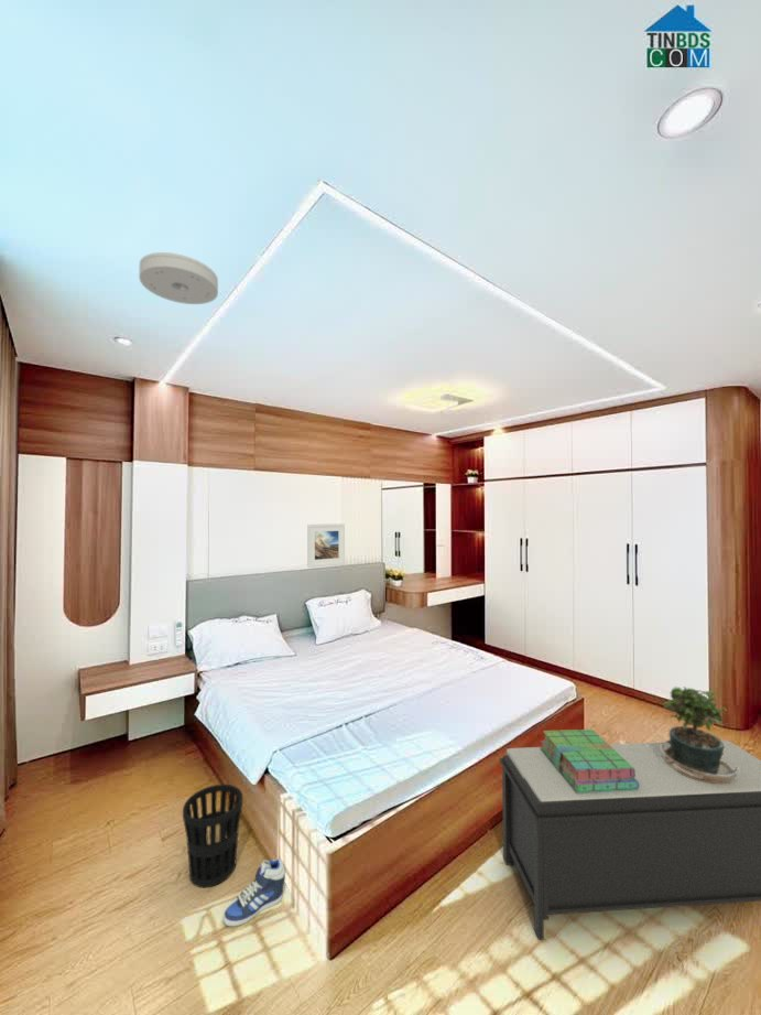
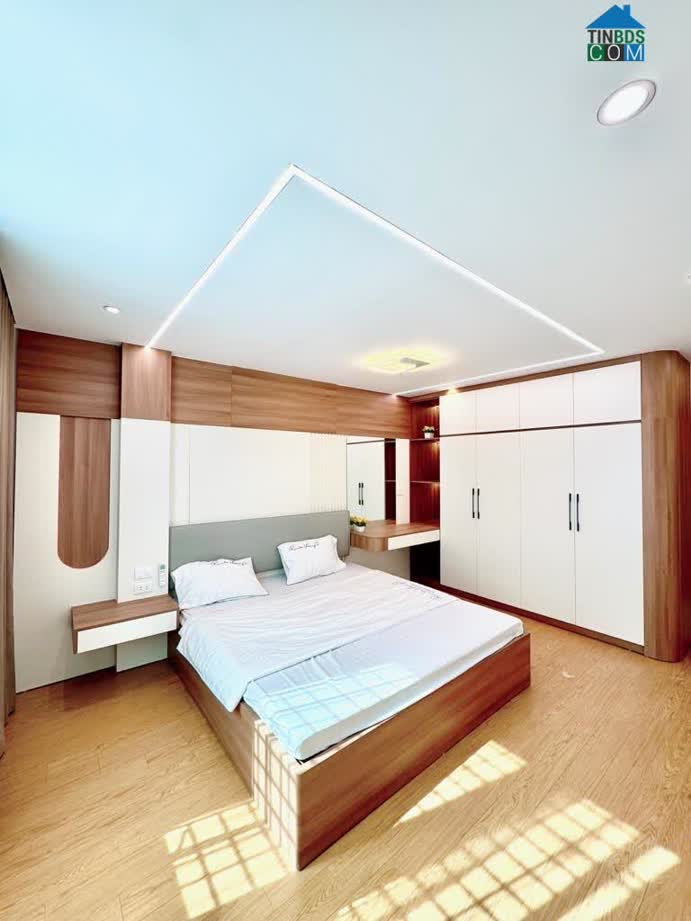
- potted plant [641,684,739,784]
- smoke detector [138,251,219,305]
- sneaker [222,857,286,927]
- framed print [306,522,346,569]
- wastebasket [182,784,243,889]
- bench [499,738,761,941]
- stack of books [539,728,640,793]
